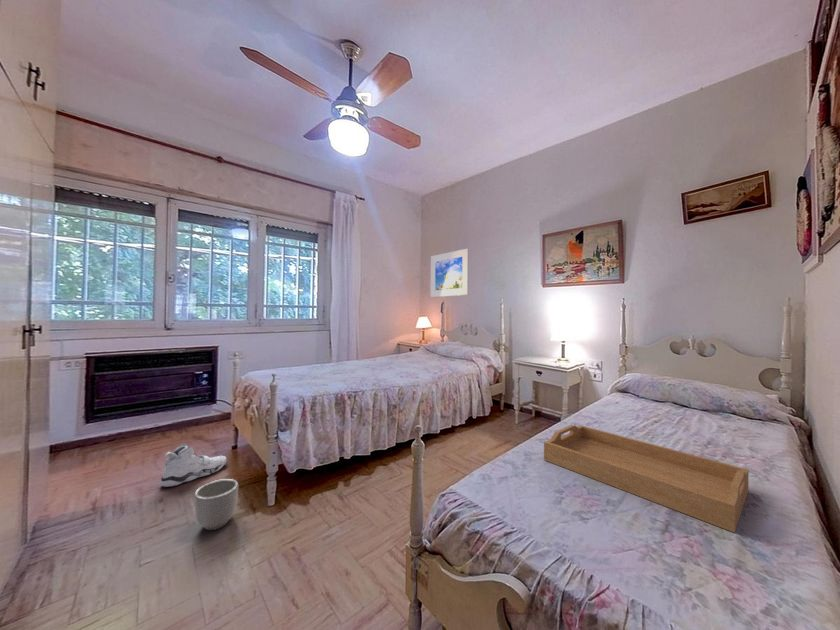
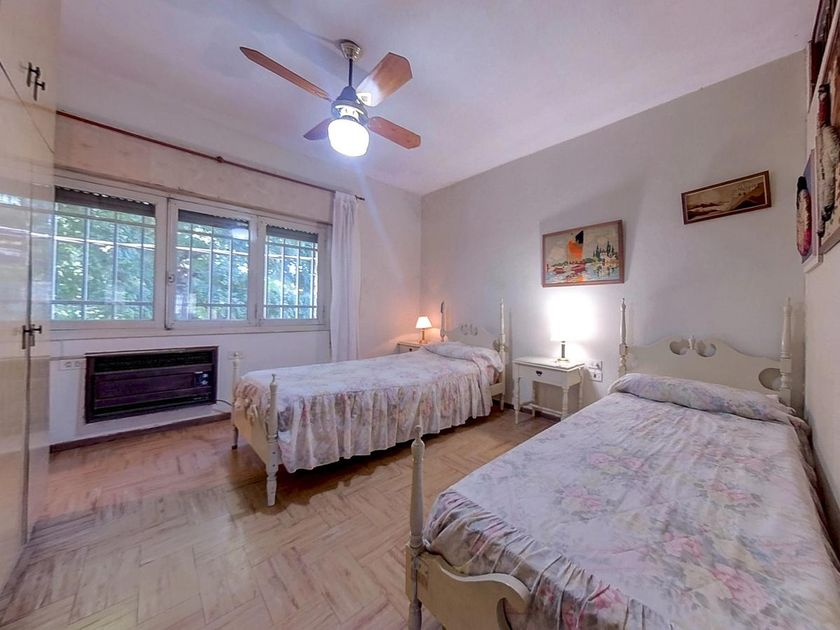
- planter [193,478,239,531]
- serving tray [543,424,749,534]
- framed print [430,248,470,298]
- sneaker [160,442,228,488]
